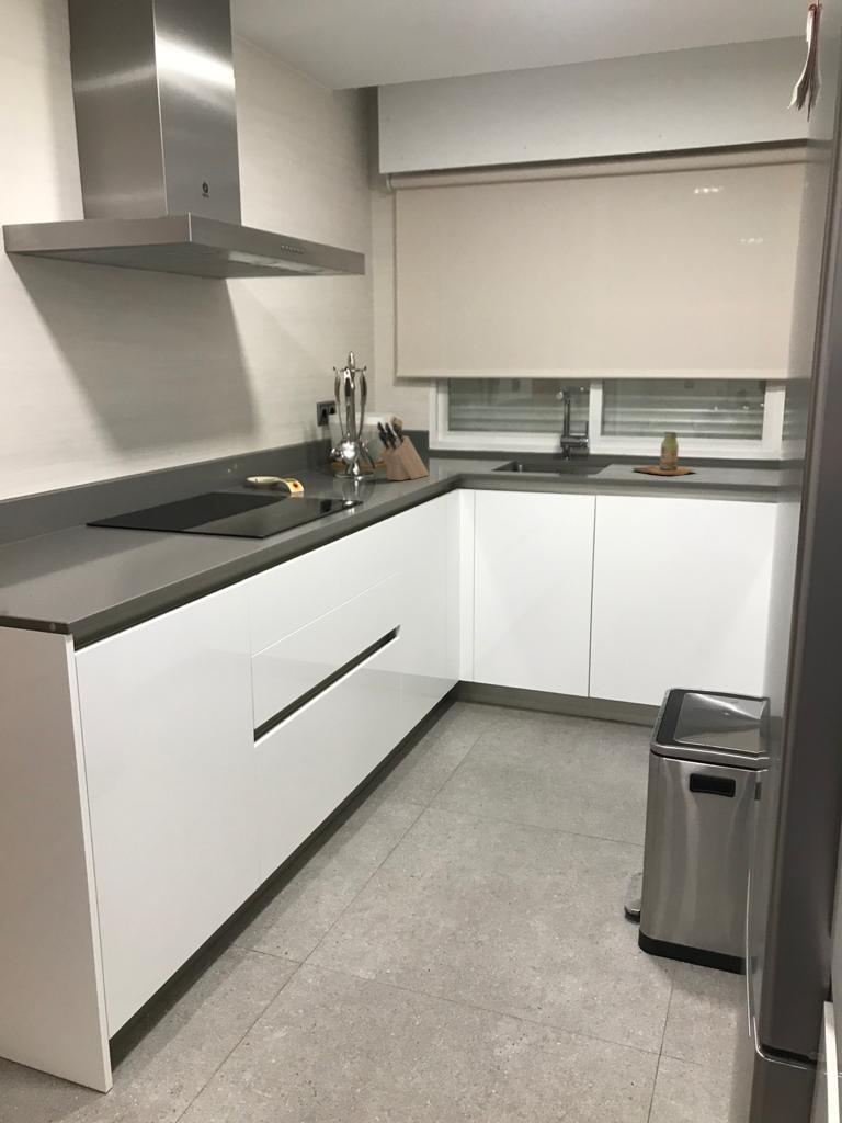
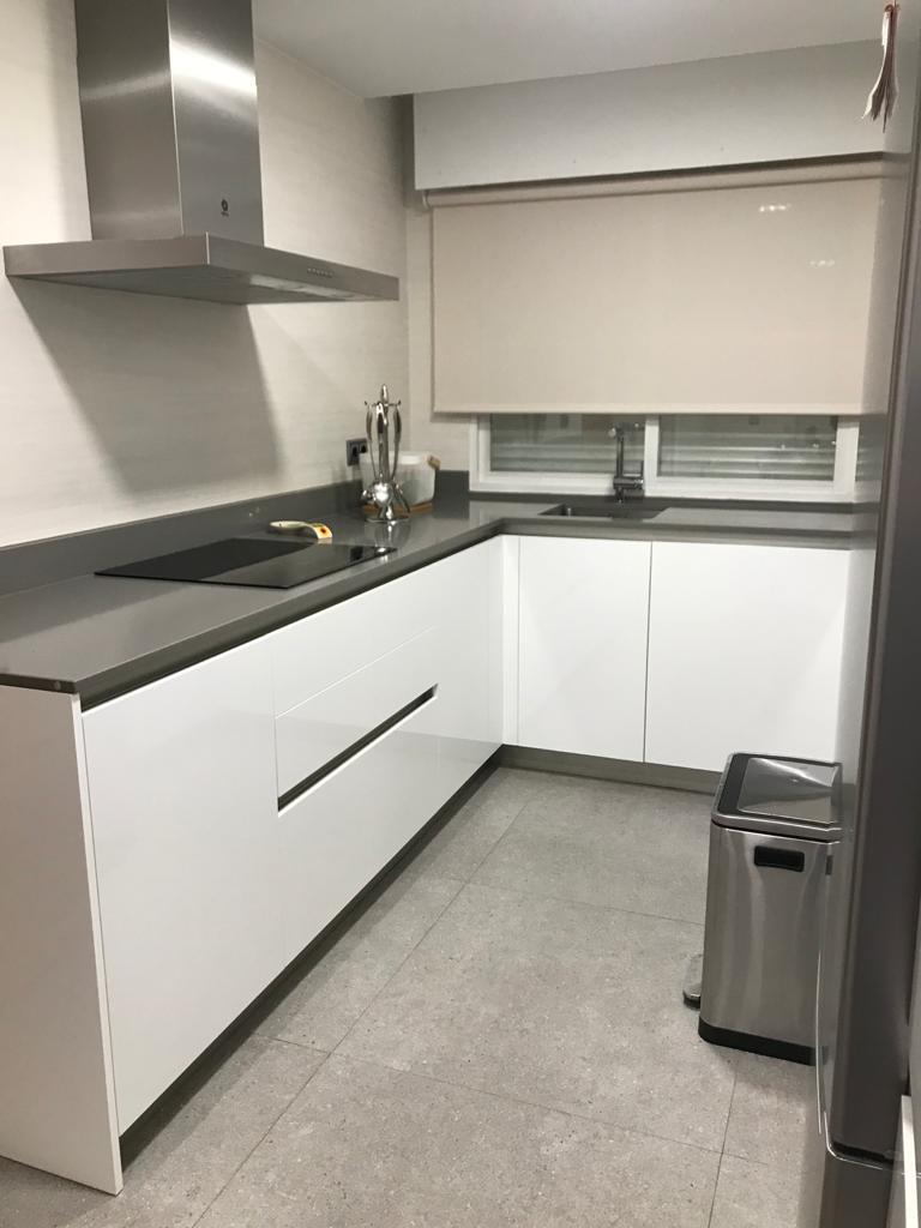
- bottle [632,431,697,476]
- knife block [376,421,430,481]
